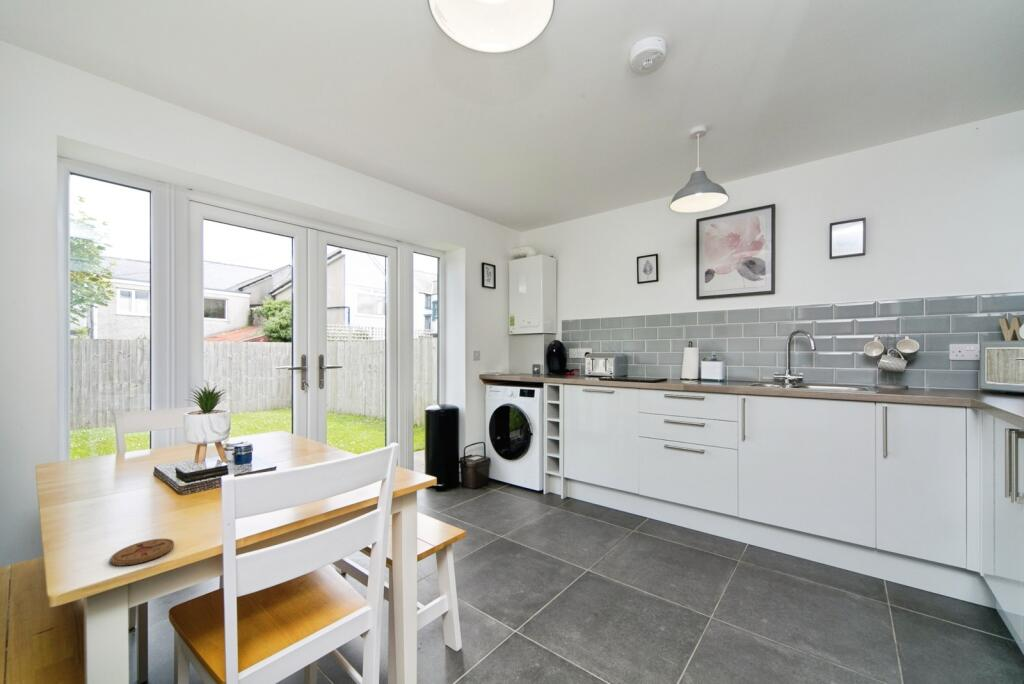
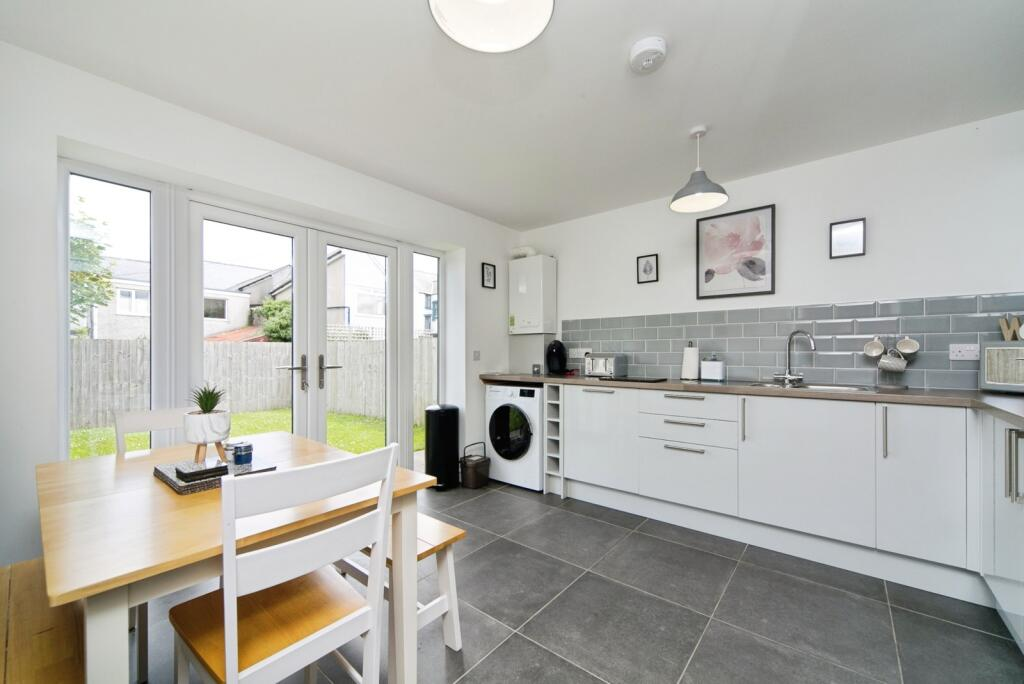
- coaster [109,538,175,567]
